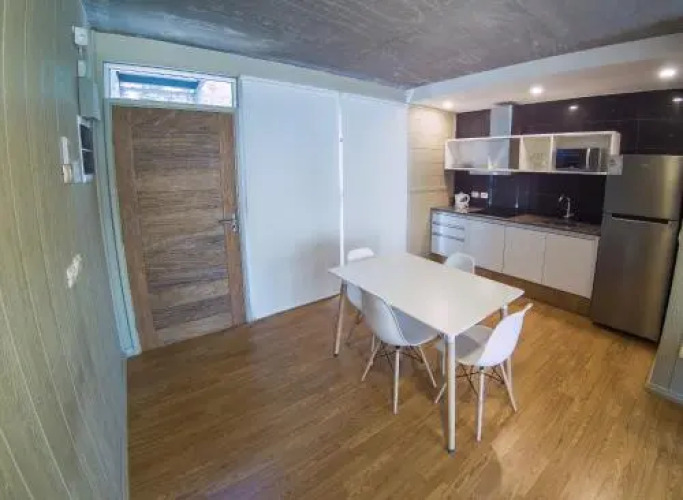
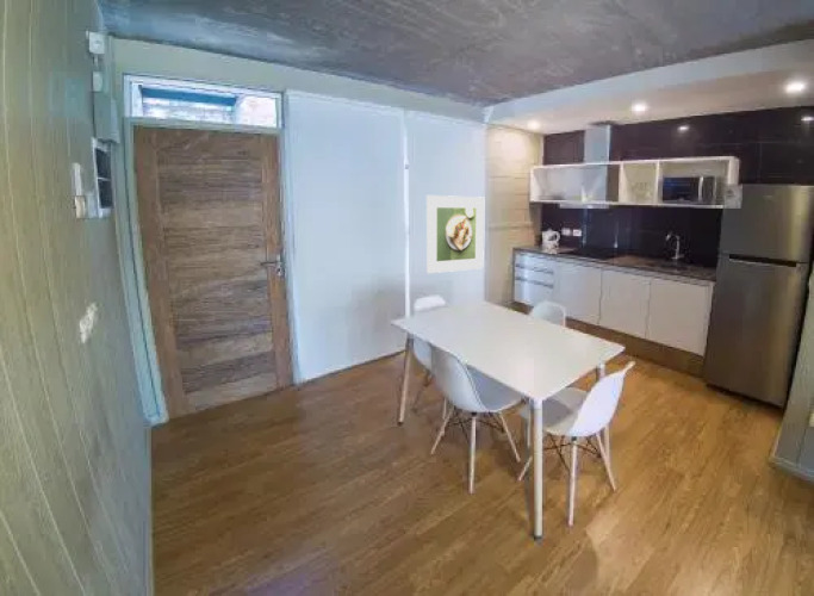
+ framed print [425,194,485,274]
